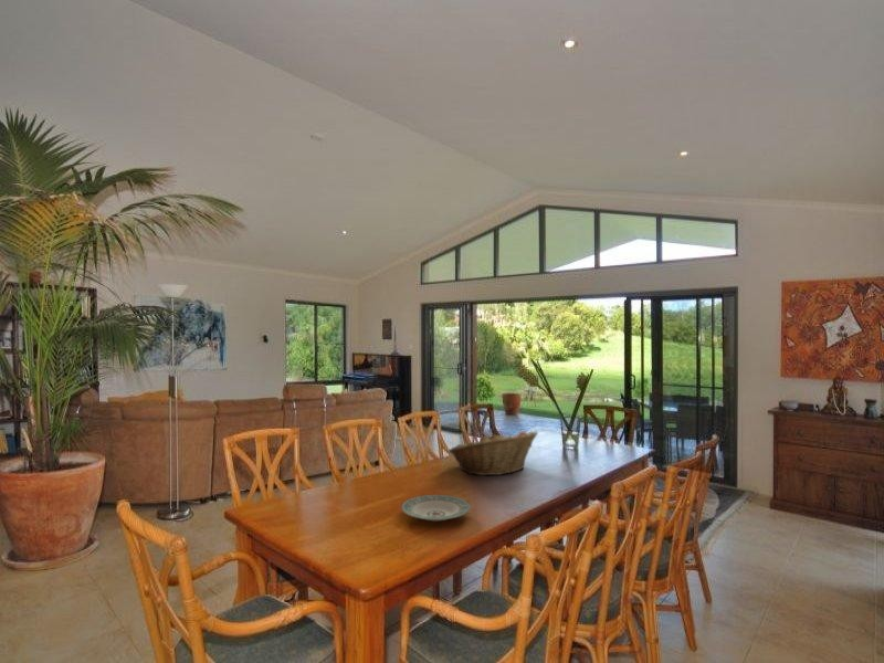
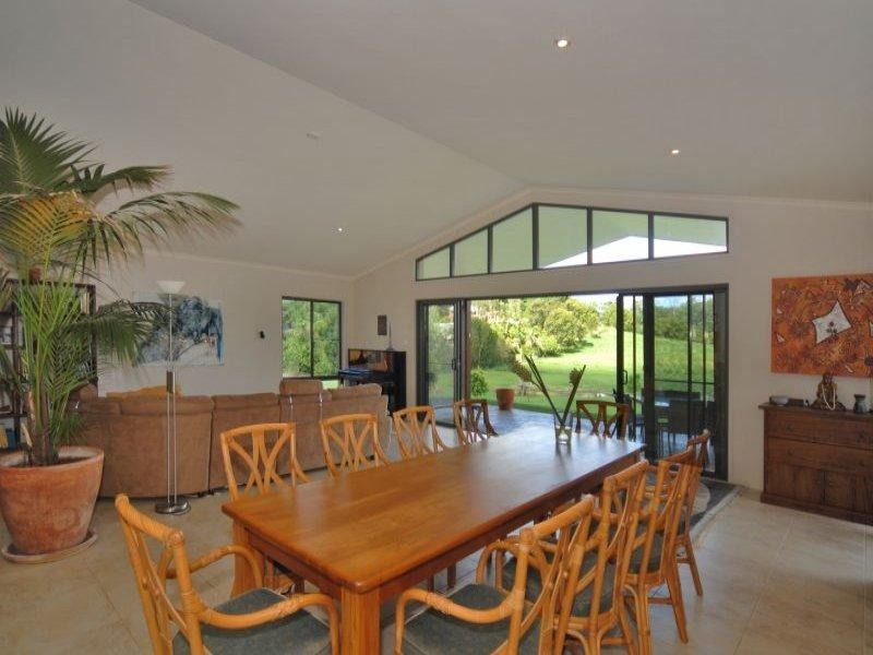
- plate [400,494,472,523]
- fruit basket [448,430,539,476]
